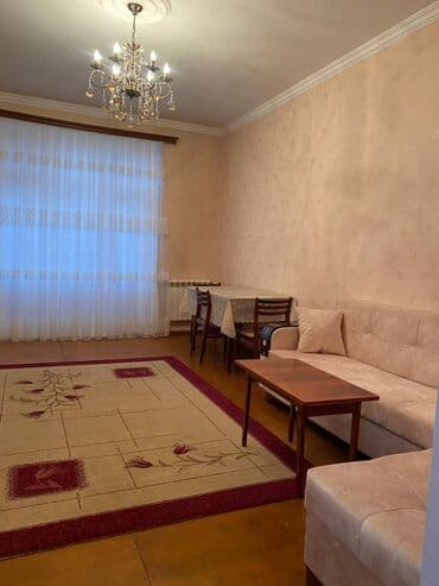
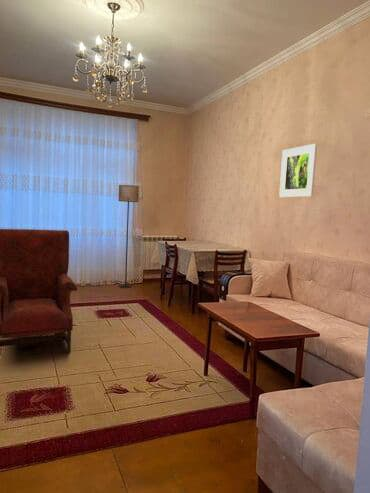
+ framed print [278,143,318,198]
+ floor lamp [117,184,140,289]
+ armchair [0,228,78,353]
